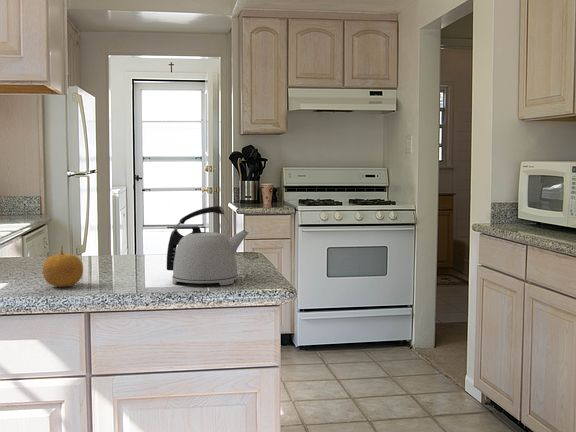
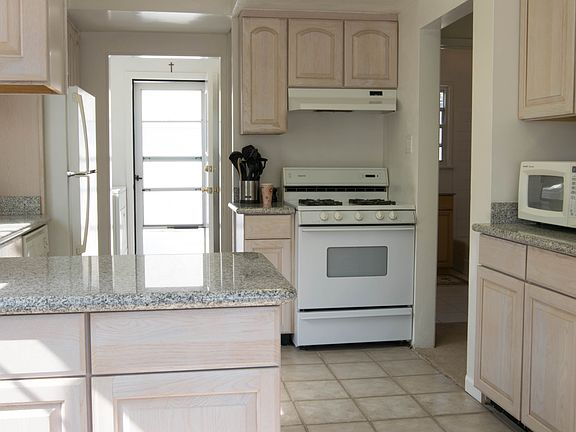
- kettle [166,205,249,286]
- fruit [42,245,84,288]
